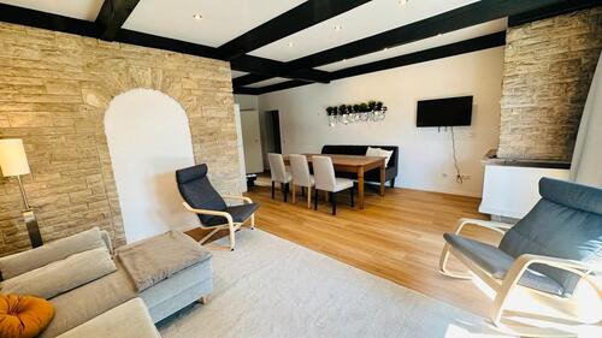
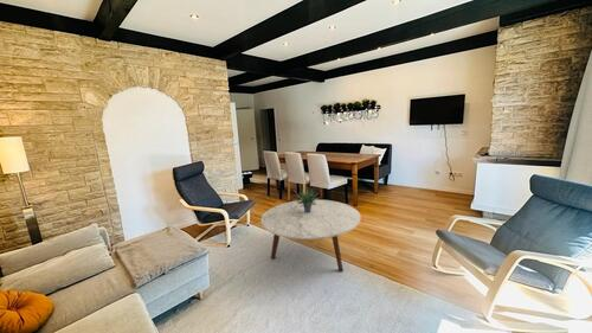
+ coffee table [260,199,362,273]
+ potted plant [290,185,320,213]
